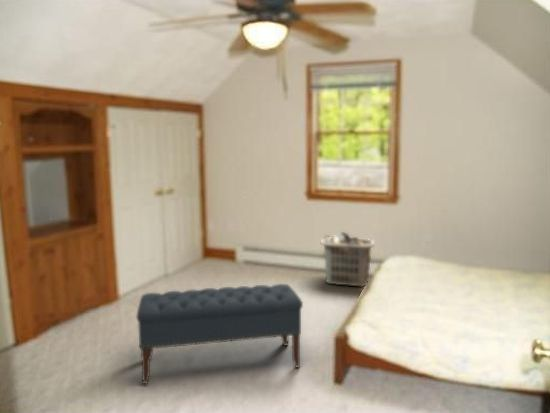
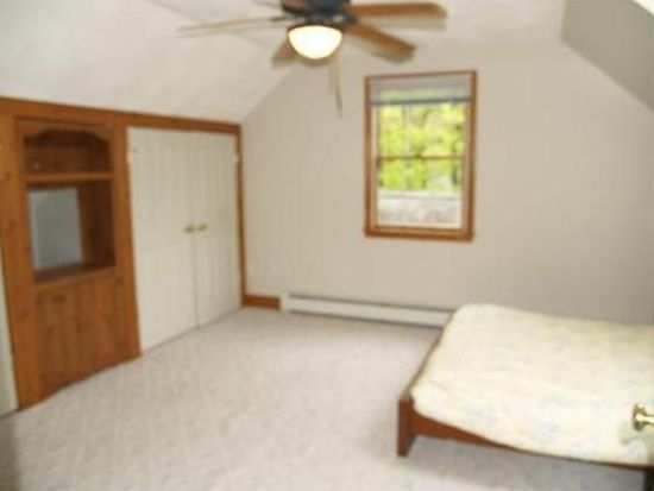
- clothes hamper [320,231,376,288]
- bench [136,283,304,385]
